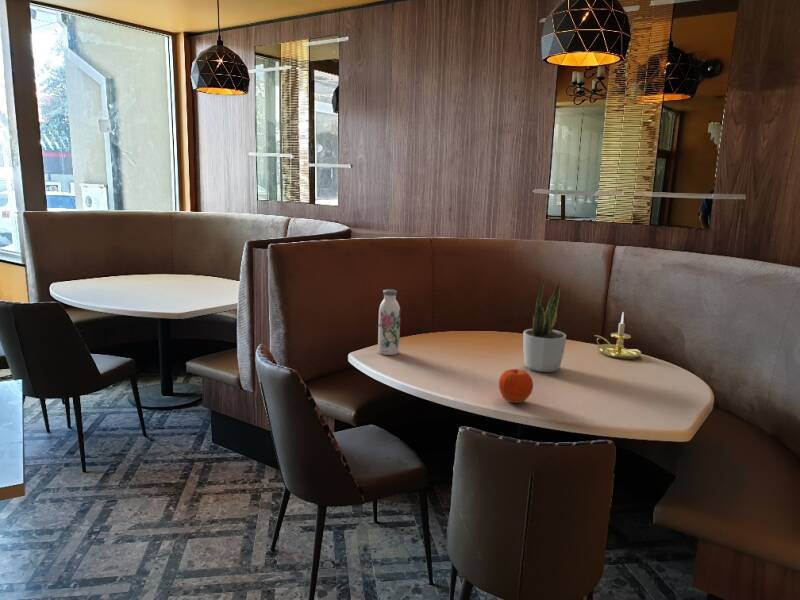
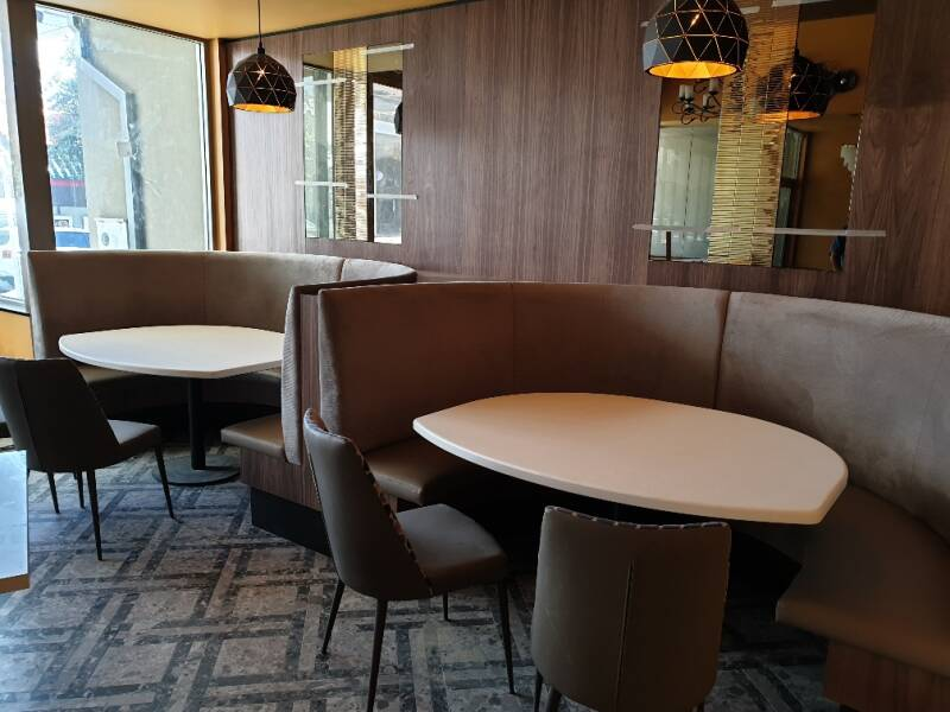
- water bottle [377,288,401,356]
- candle holder [593,312,642,360]
- potted plant [522,276,567,373]
- fruit [498,368,534,404]
